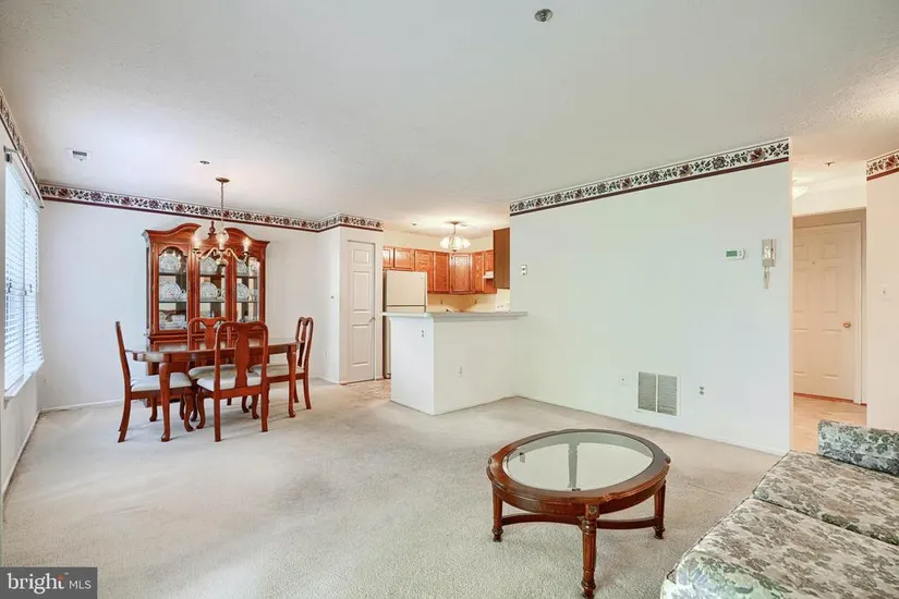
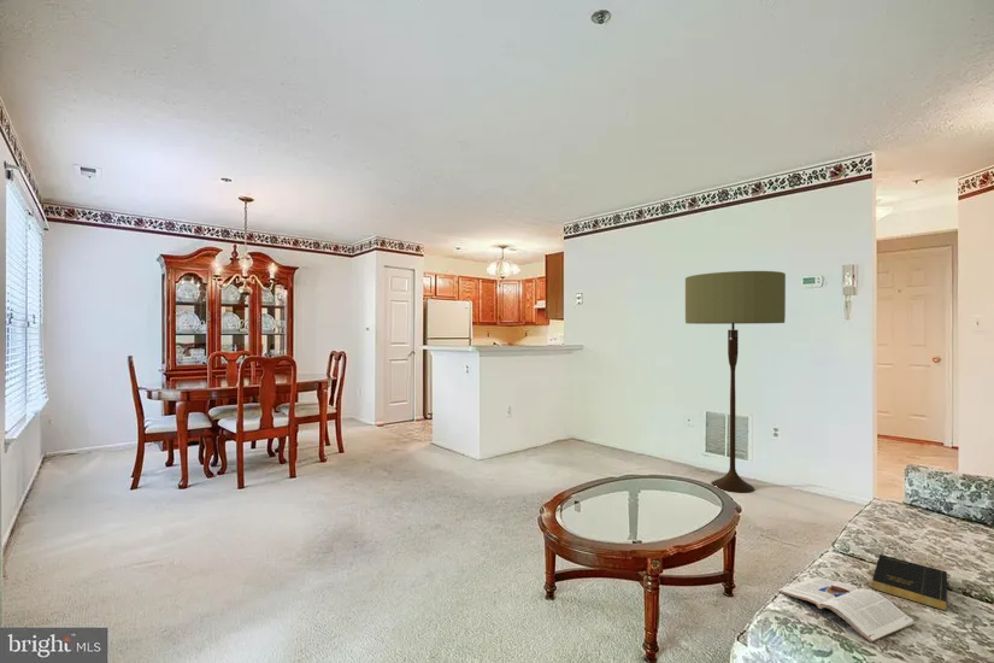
+ book [871,553,948,612]
+ floor lamp [684,270,787,493]
+ magazine [776,575,914,643]
